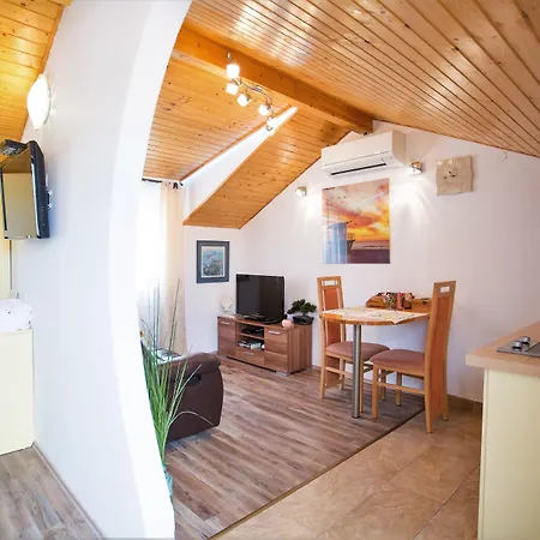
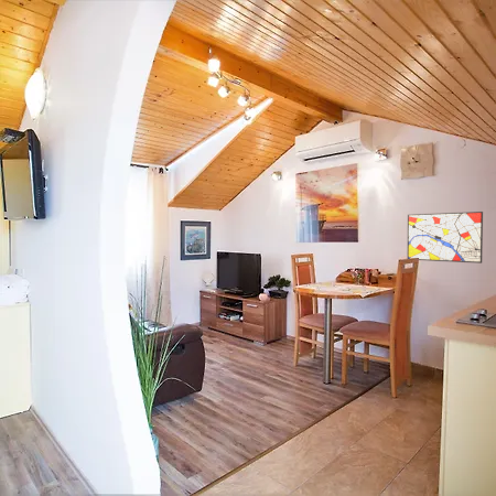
+ wall art [407,211,484,265]
